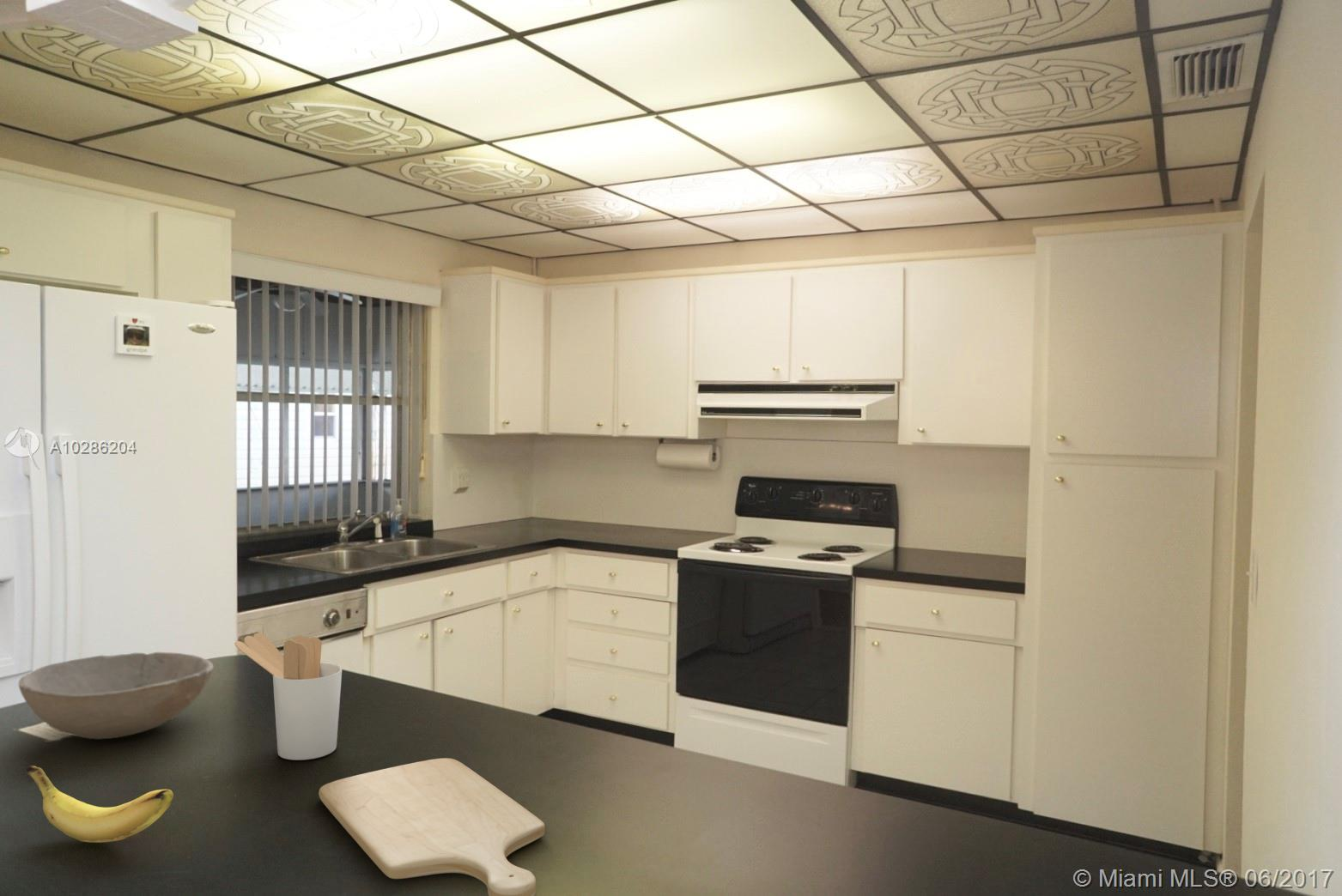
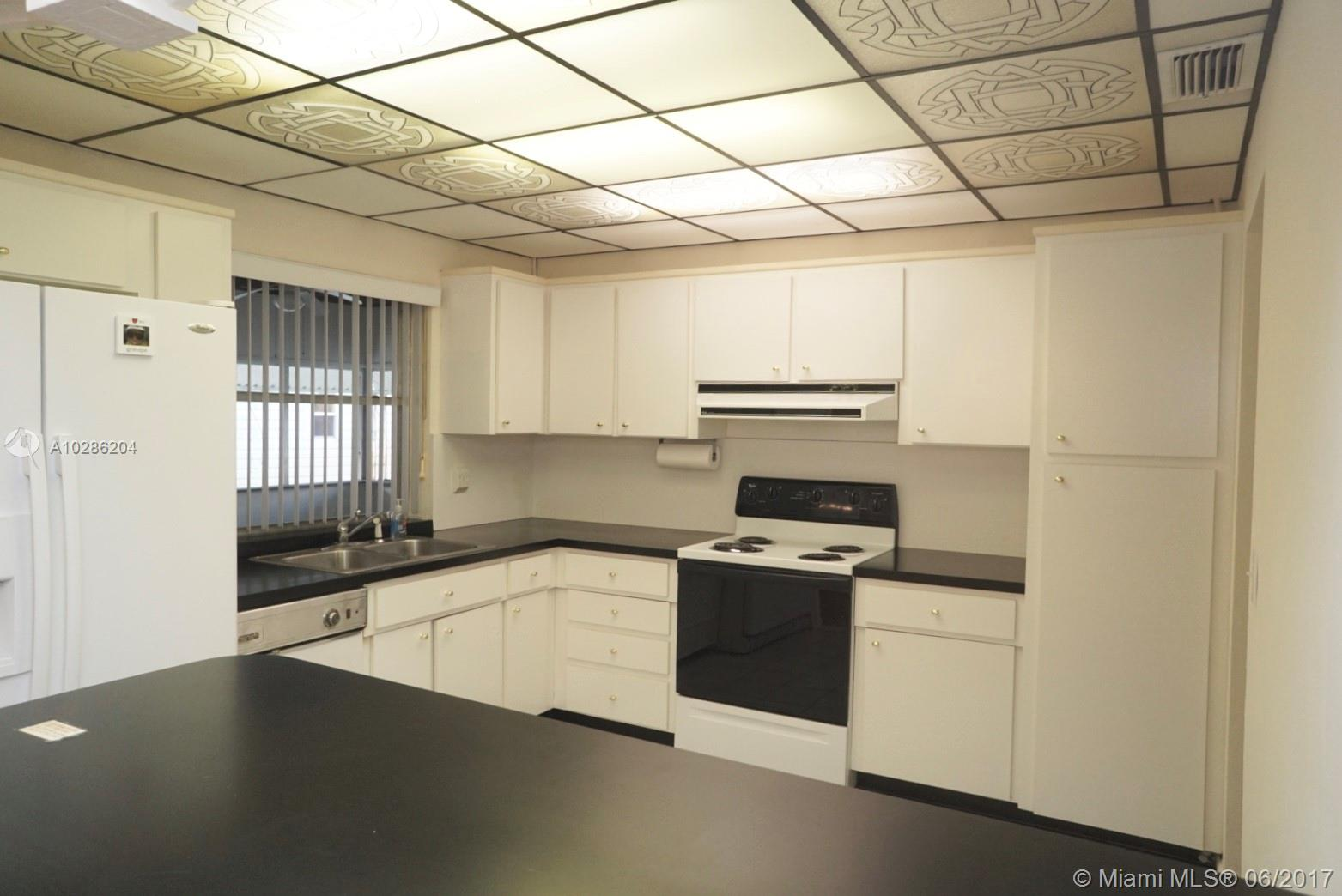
- bowl [18,651,215,740]
- banana [26,765,174,844]
- utensil holder [234,632,343,761]
- chopping board [318,757,546,896]
